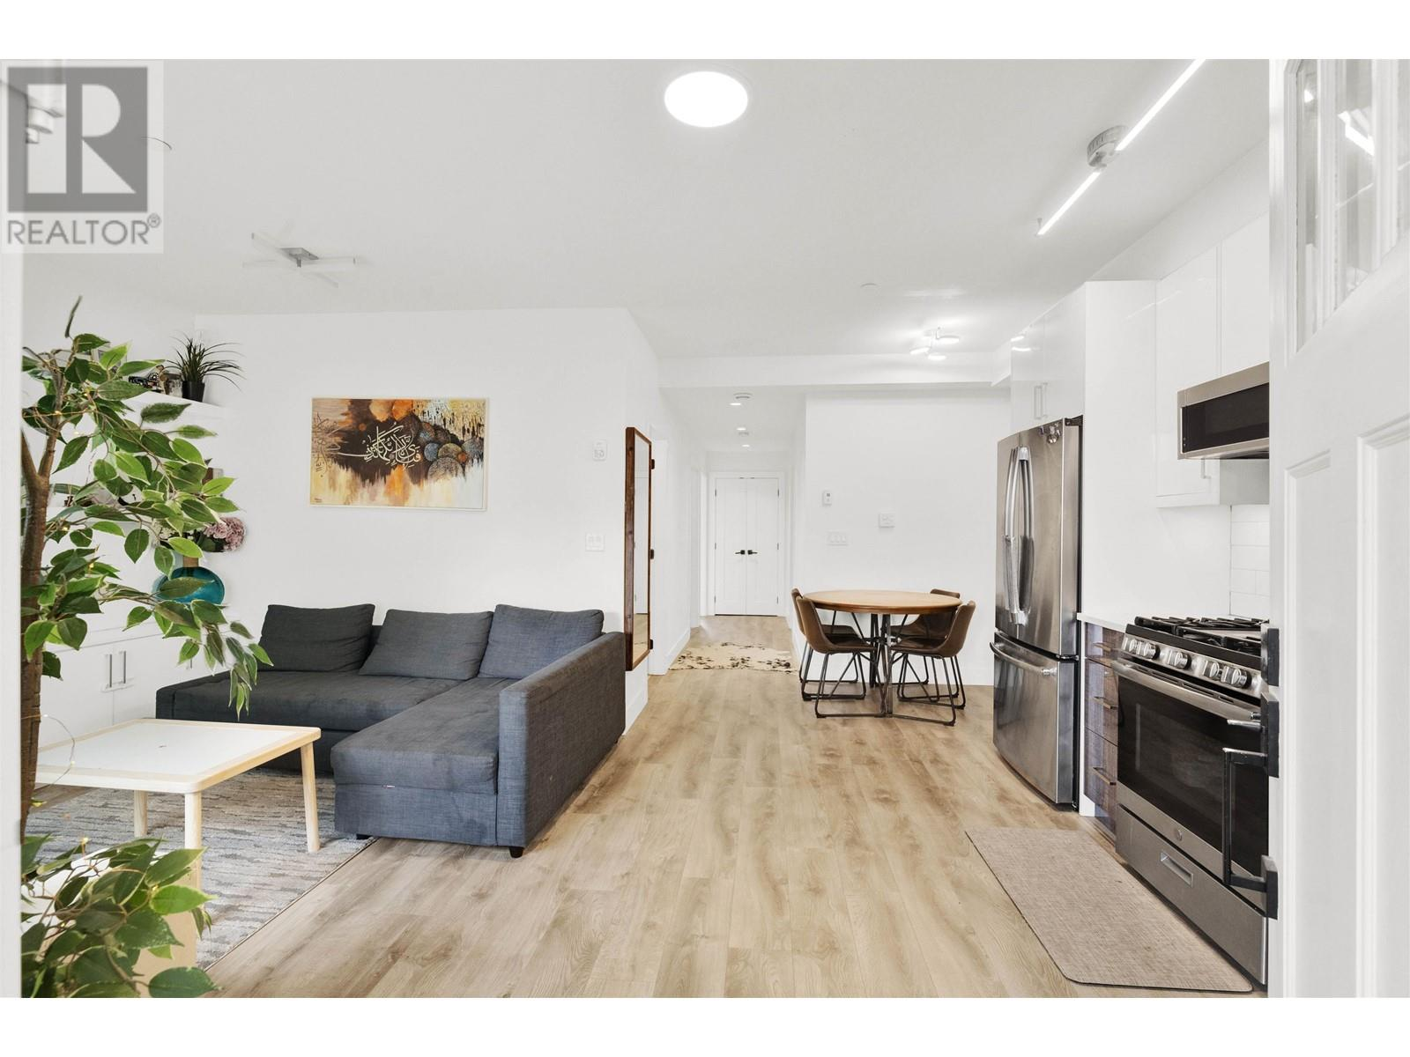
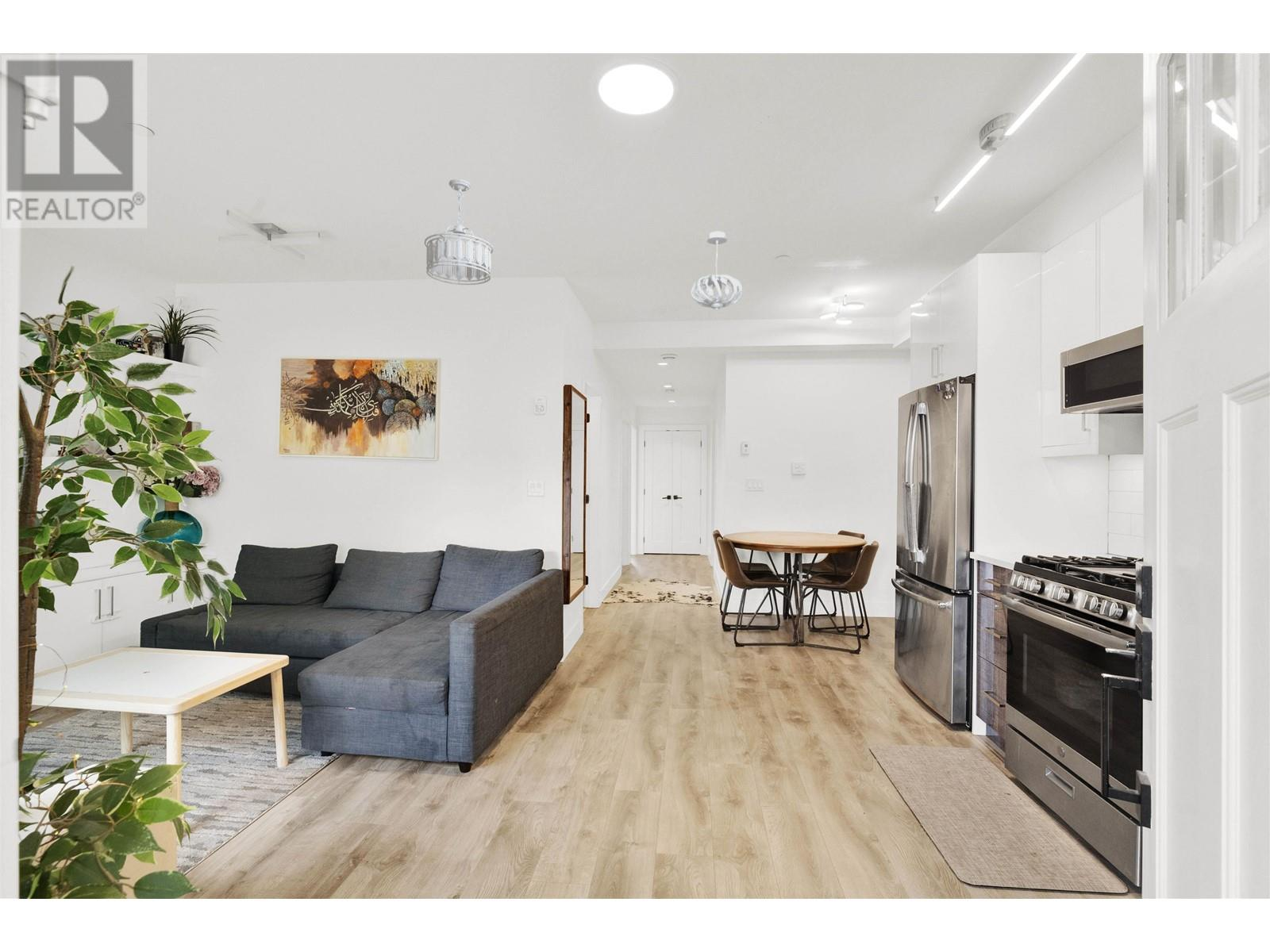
+ ceiling light fixture [424,178,494,286]
+ pendant light [691,231,743,311]
